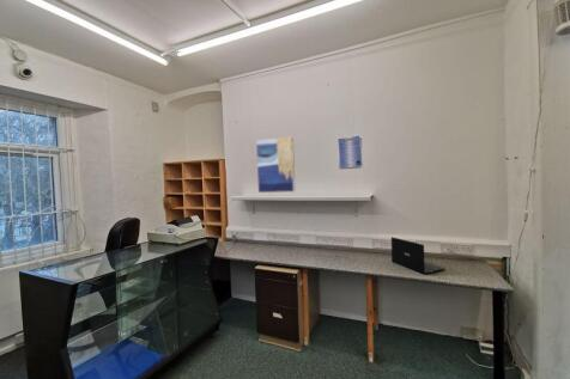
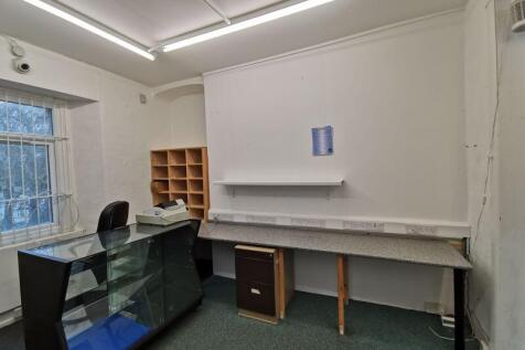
- laptop [390,236,447,275]
- wall art [255,135,296,194]
